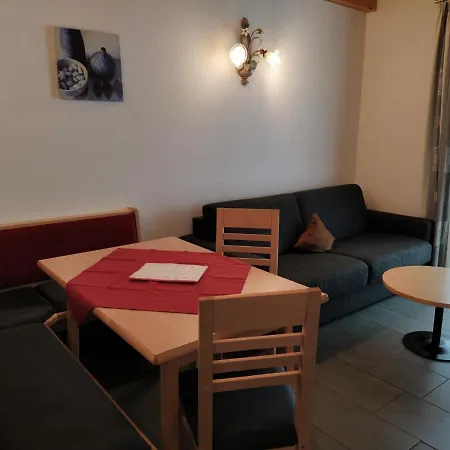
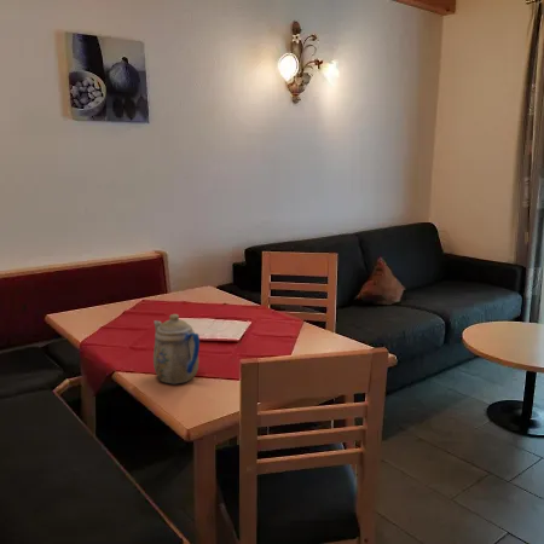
+ teapot [152,313,201,384]
